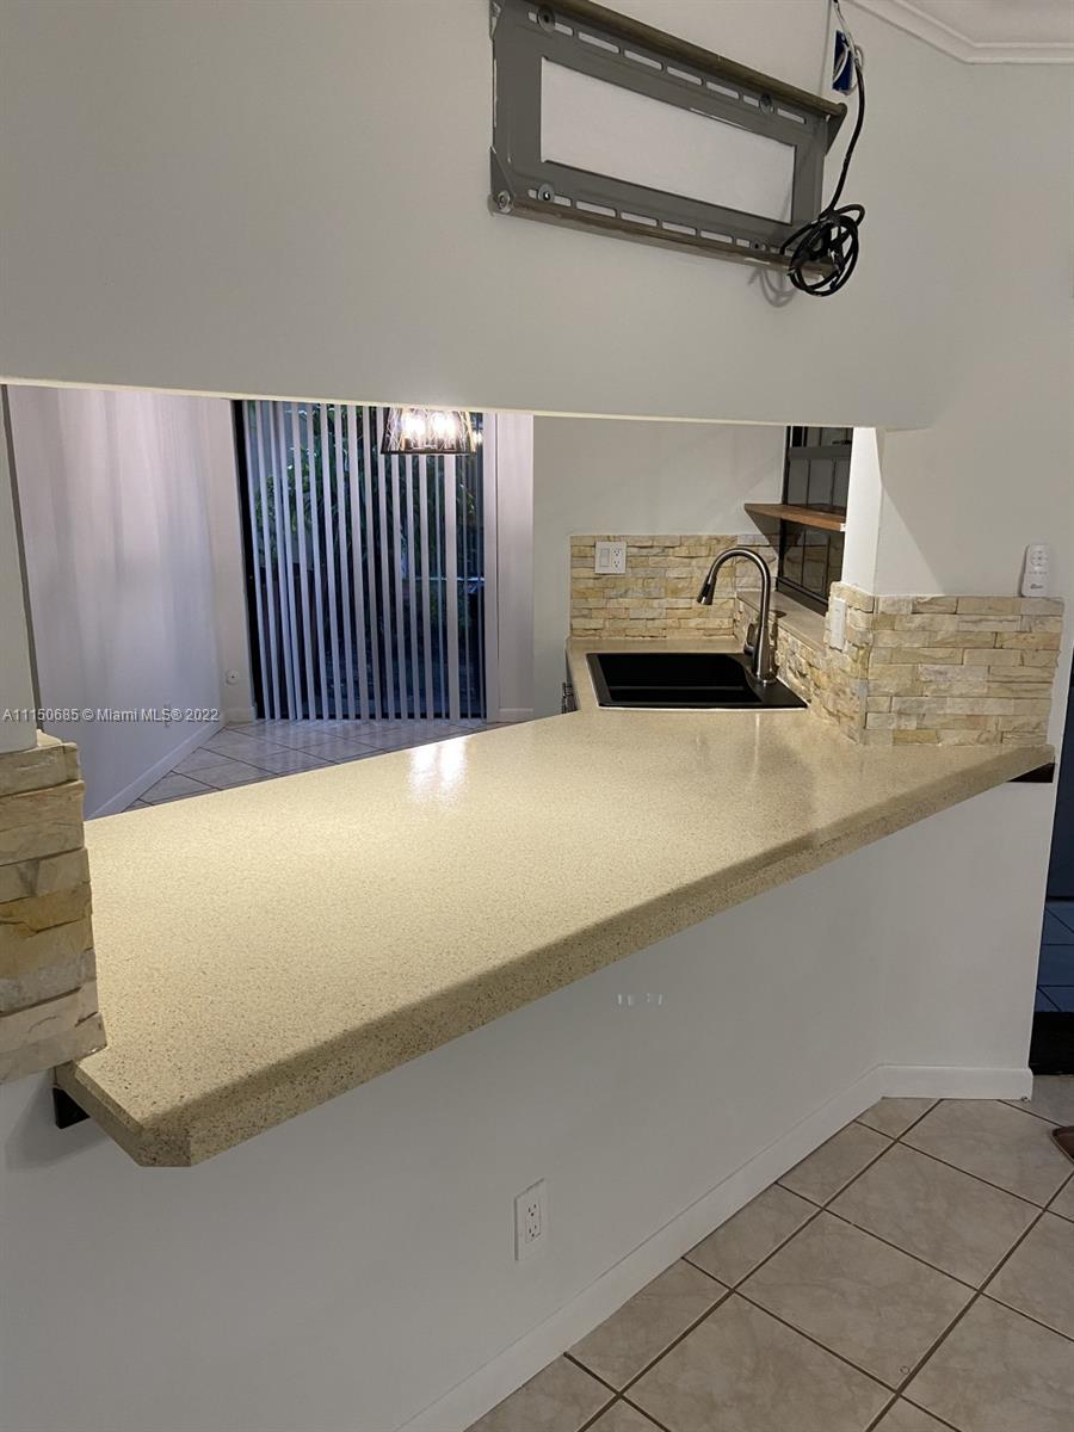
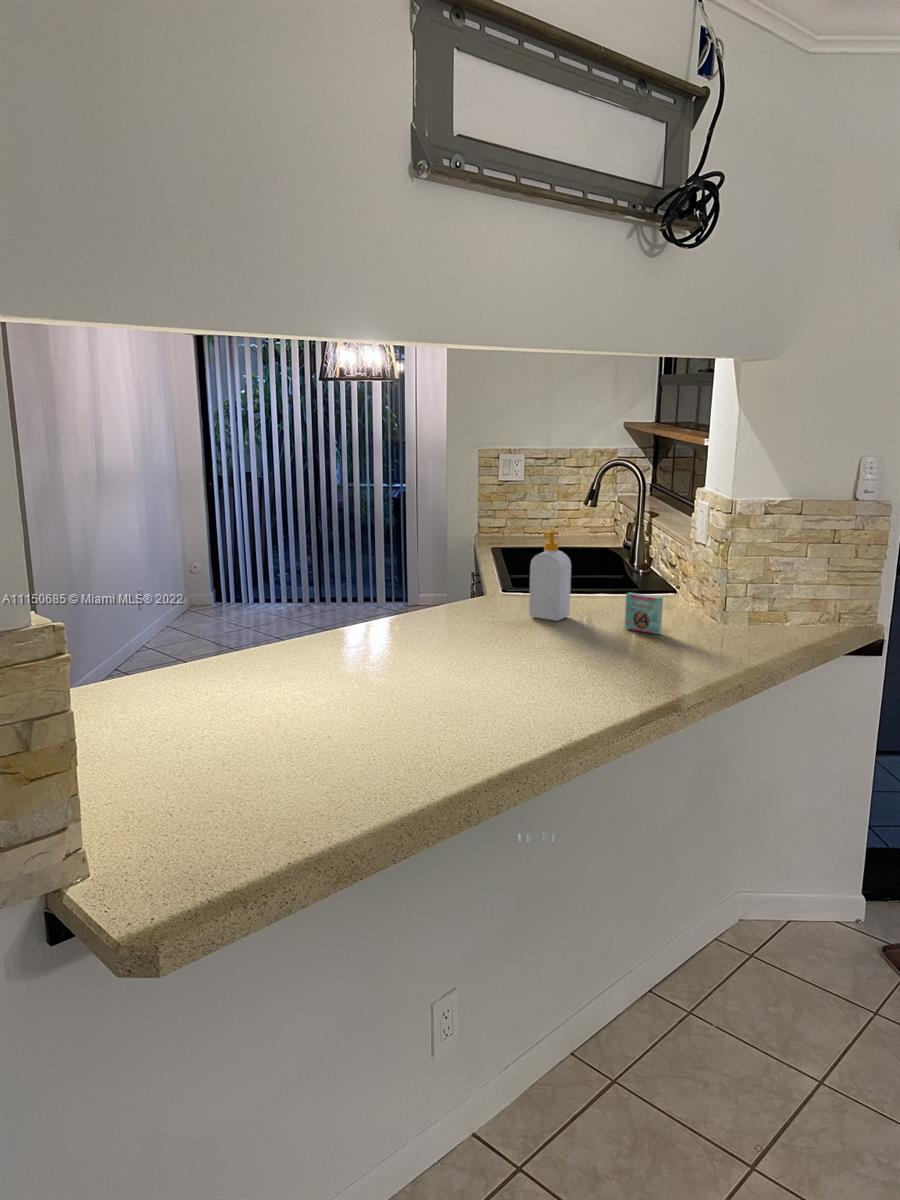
+ cosmetic container [624,592,664,635]
+ soap bottle [528,530,572,622]
